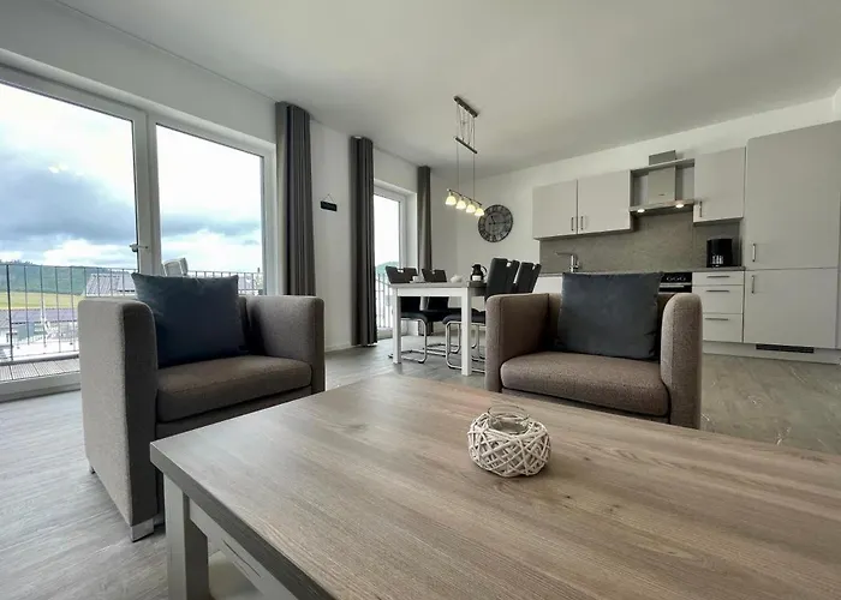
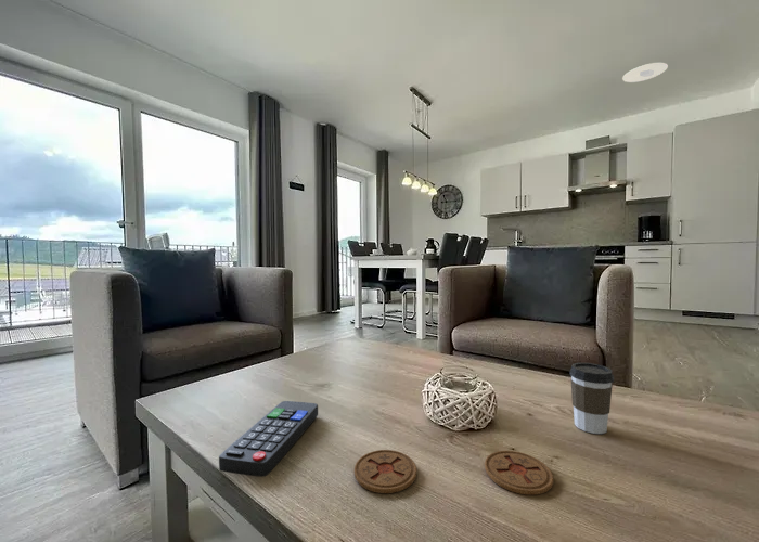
+ recessed light [621,62,669,83]
+ coffee cup [568,362,615,435]
+ coaster [484,450,554,496]
+ remote control [218,400,319,478]
+ coaster [353,449,417,494]
